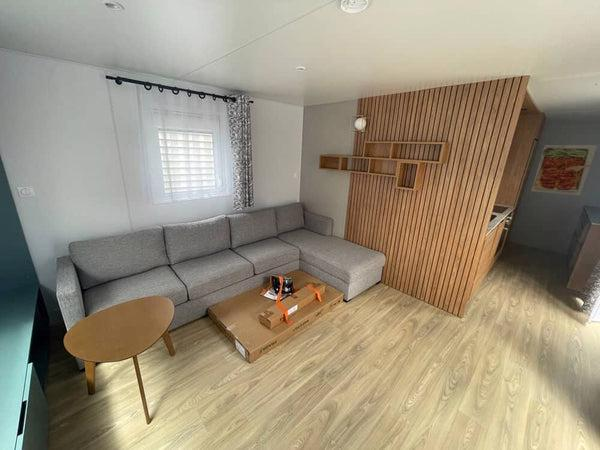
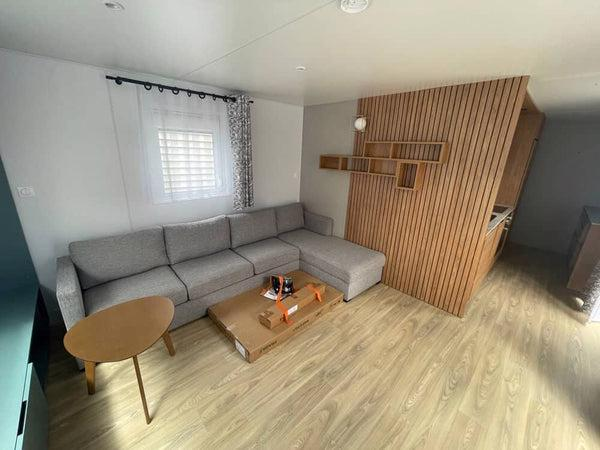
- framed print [531,144,598,196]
